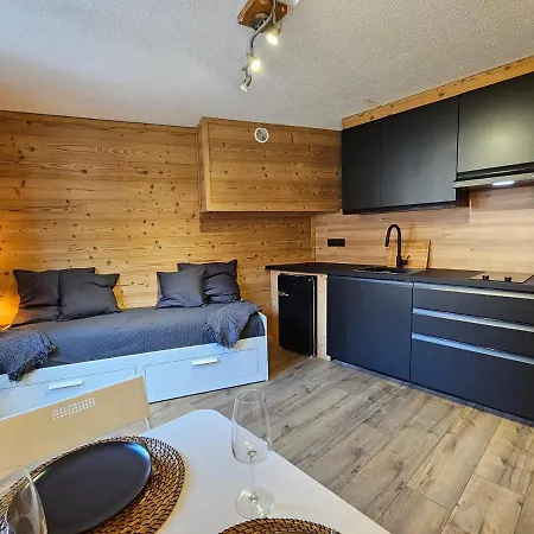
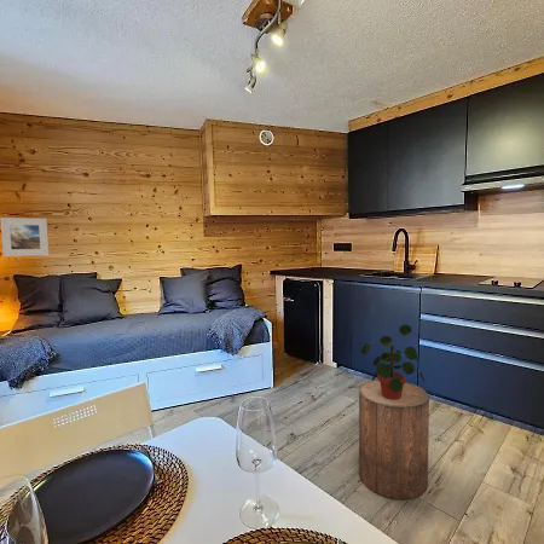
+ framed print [0,216,50,257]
+ potted plant [360,324,426,400]
+ stool [358,378,430,500]
